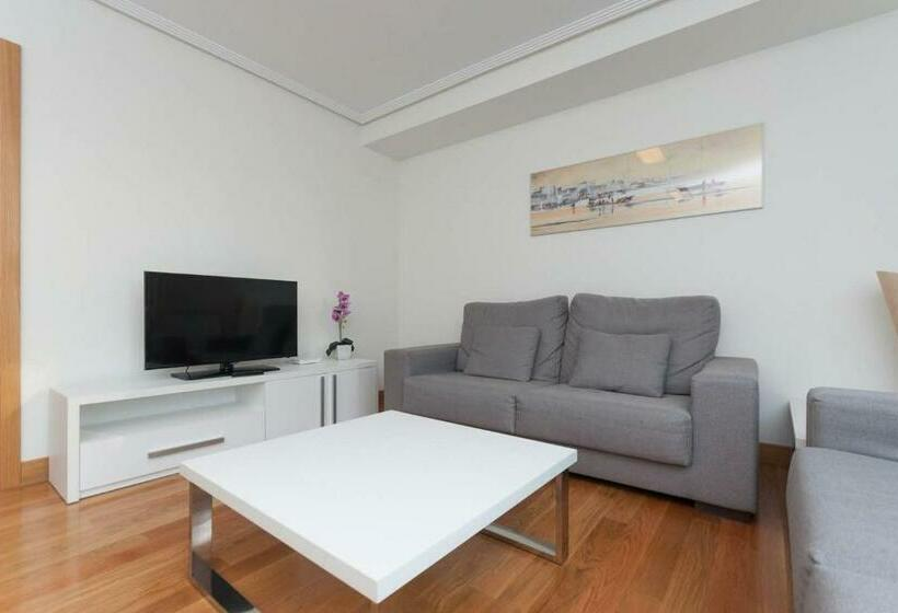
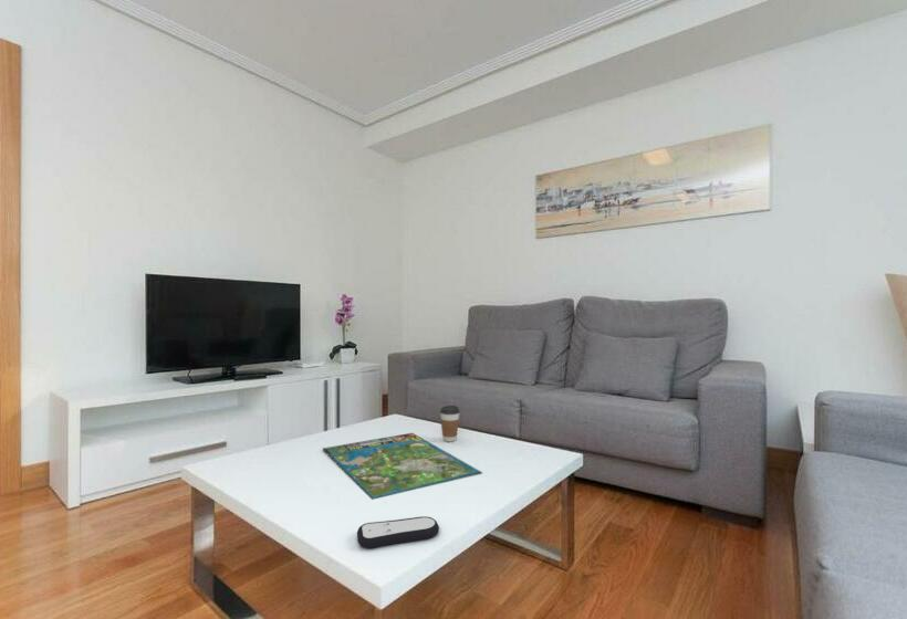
+ remote control [356,515,440,549]
+ board game [322,432,483,501]
+ coffee cup [439,405,461,443]
